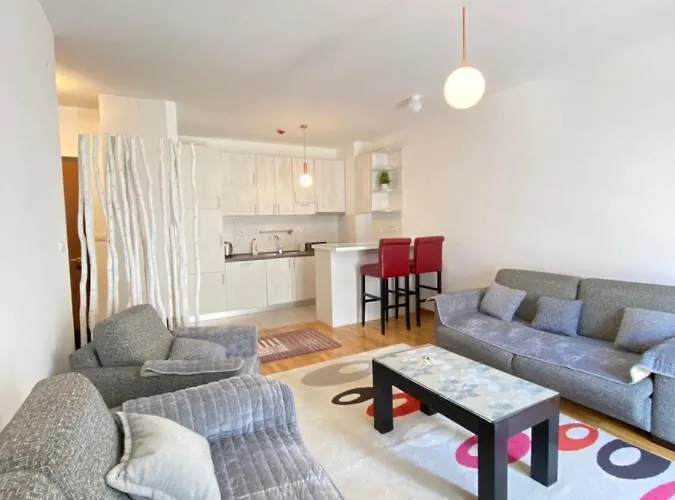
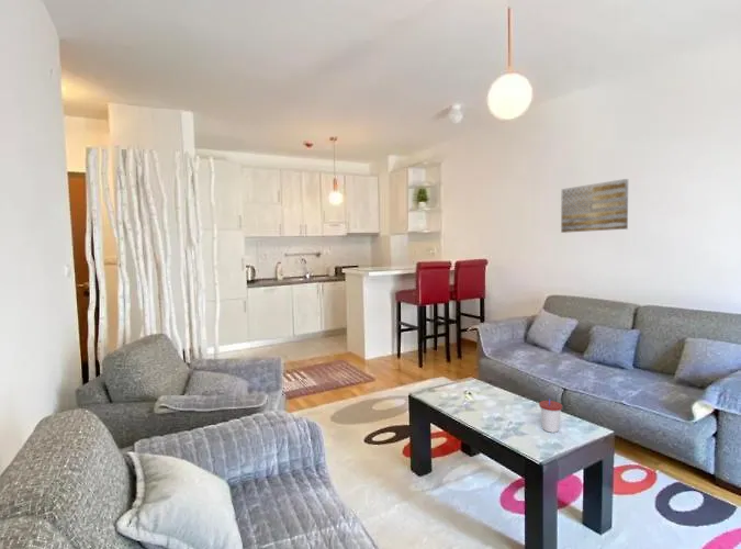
+ cup [538,397,563,434]
+ wall art [560,178,629,234]
